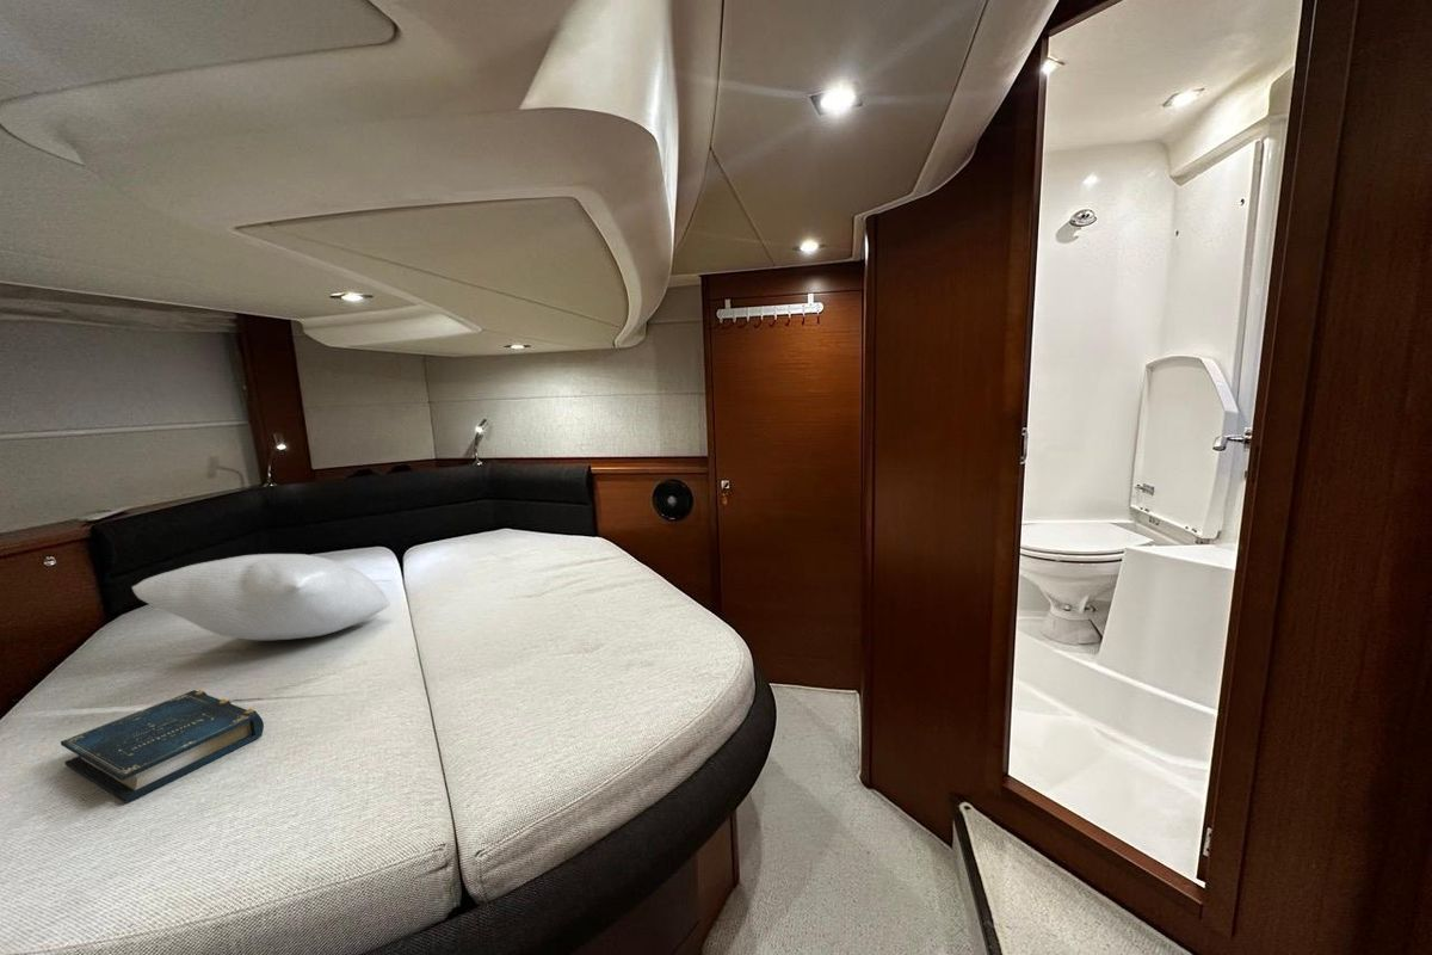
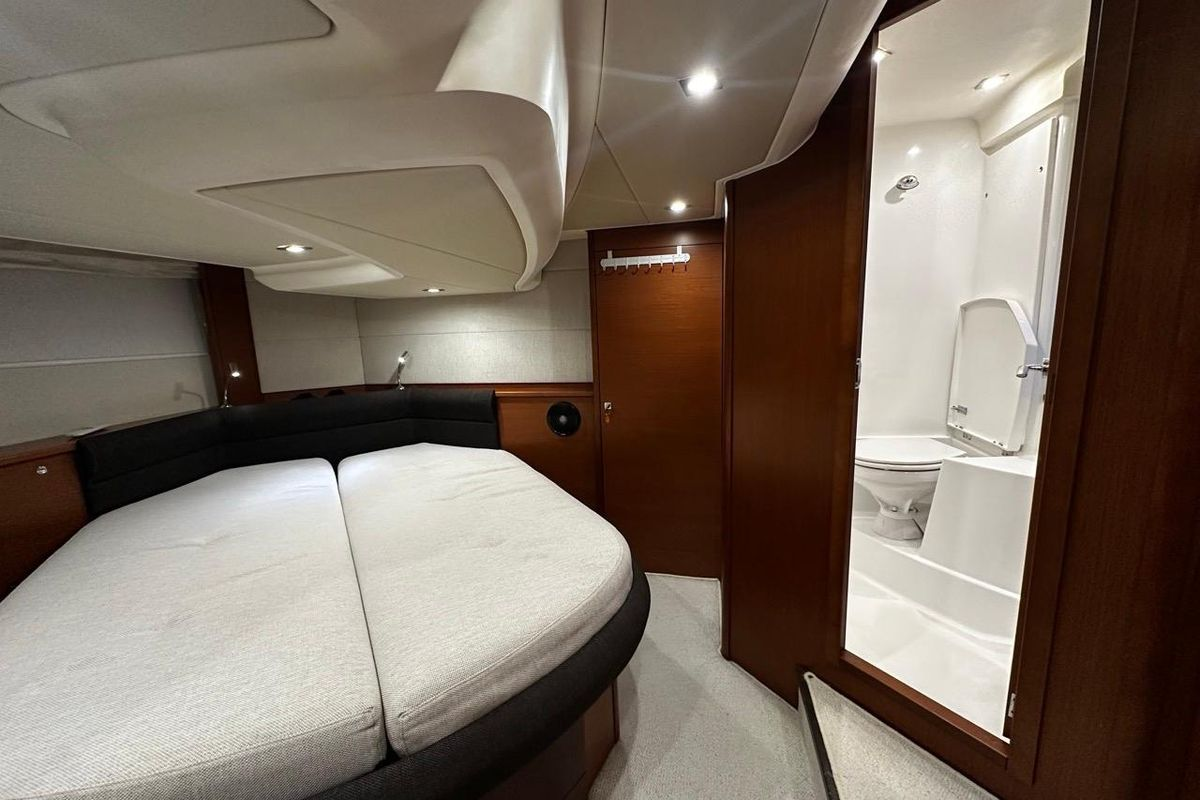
- pillow [131,553,393,641]
- book [60,689,265,805]
